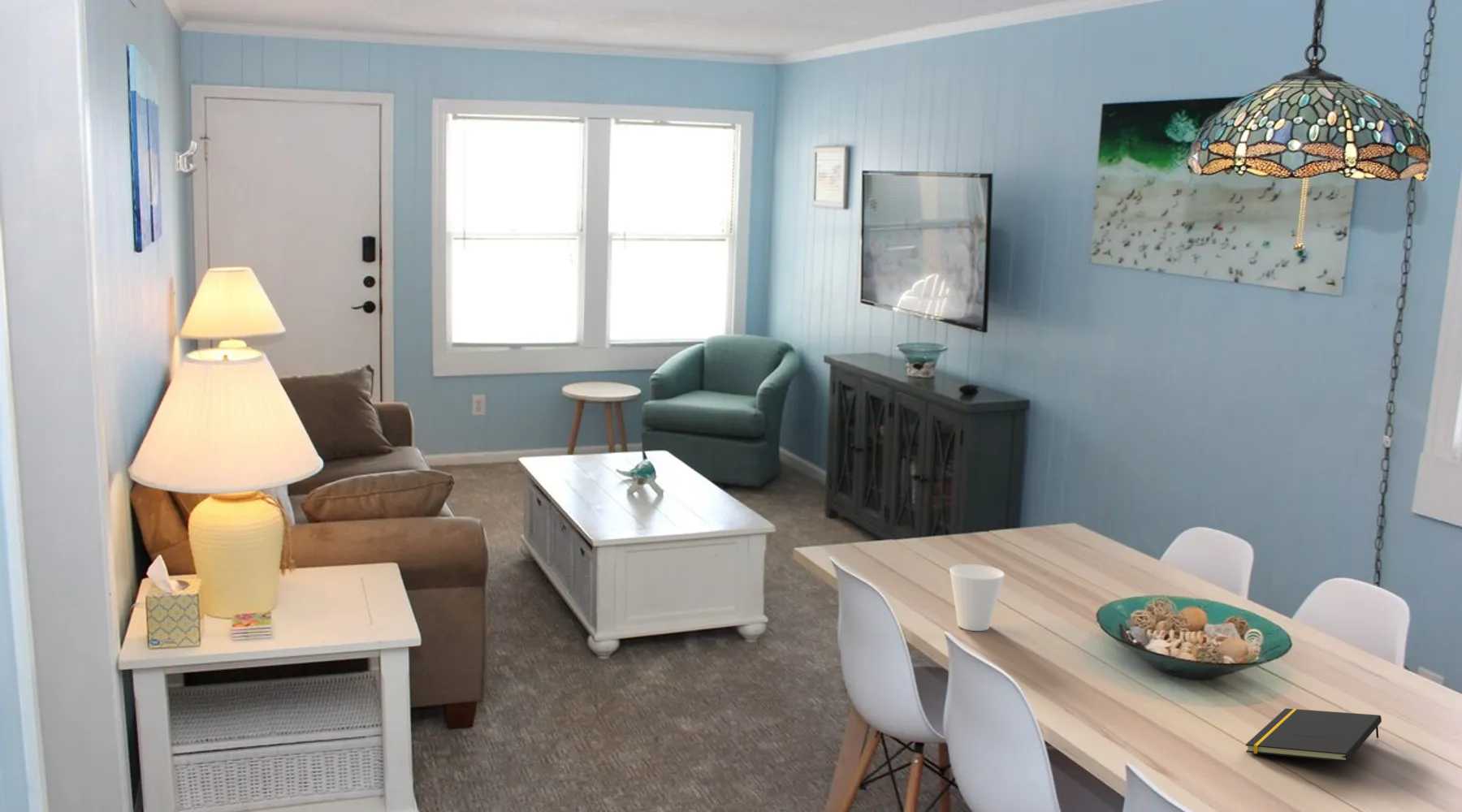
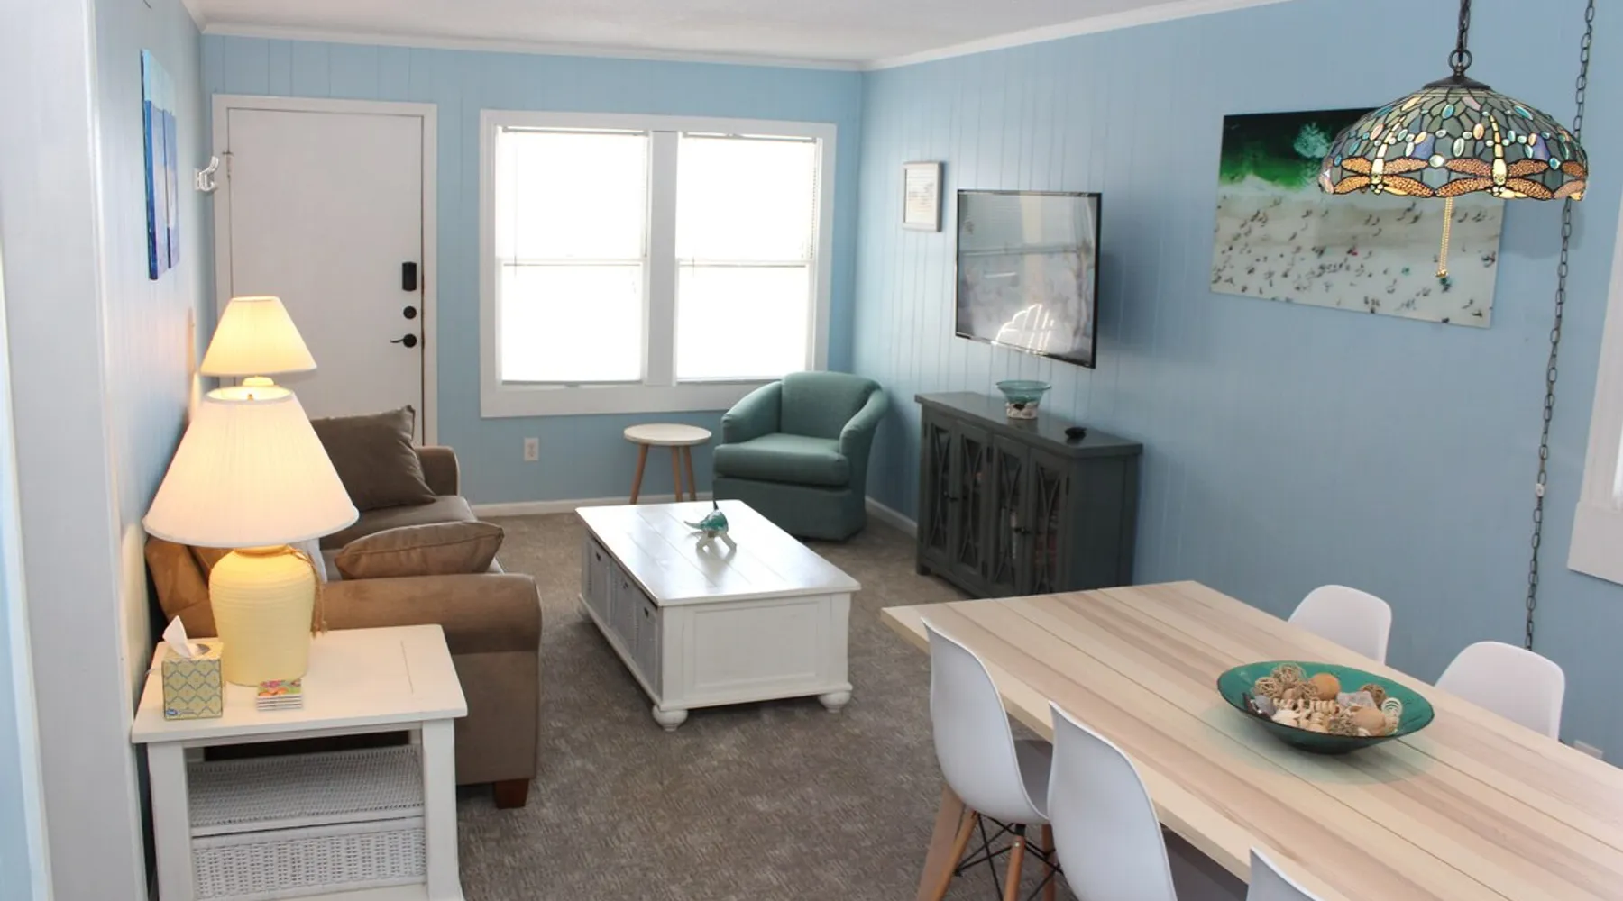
- notepad [1245,707,1382,762]
- cup [949,564,1006,632]
